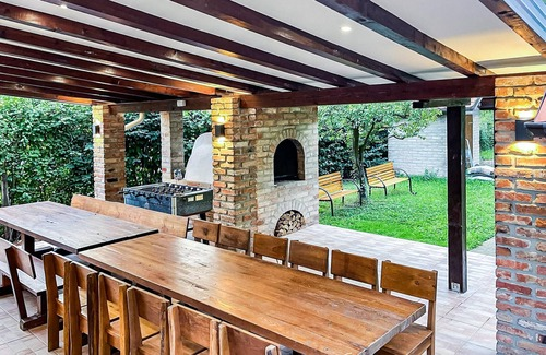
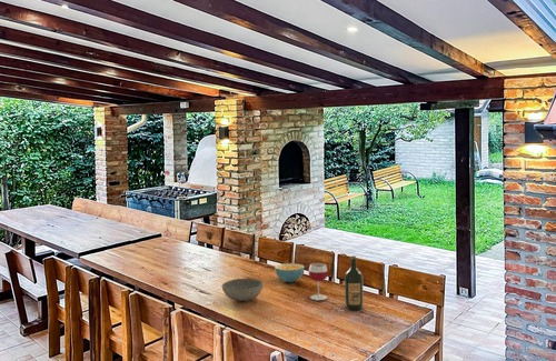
+ wineglass [308,262,329,301]
+ wine bottle [344,254,364,311]
+ bowl [220,278,265,302]
+ cereal bowl [274,262,306,283]
